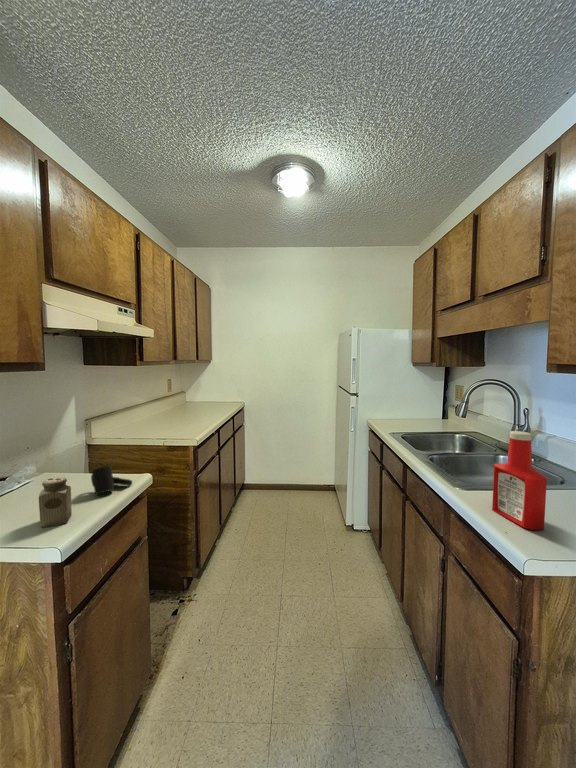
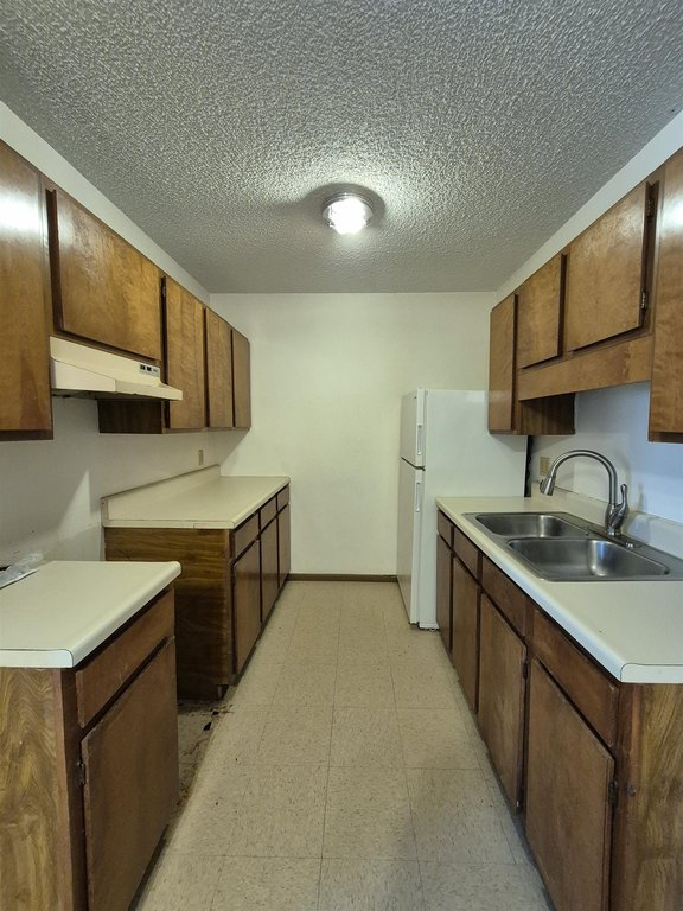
- soap bottle [491,430,548,531]
- salt shaker [38,476,73,528]
- coffee mug [90,464,133,495]
